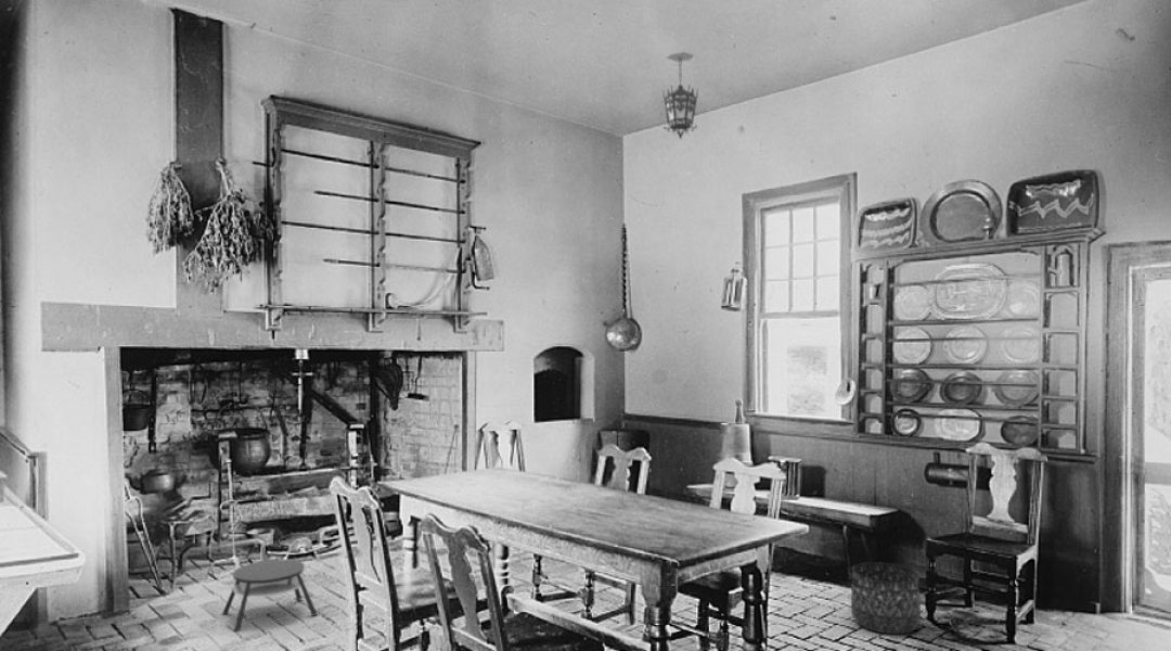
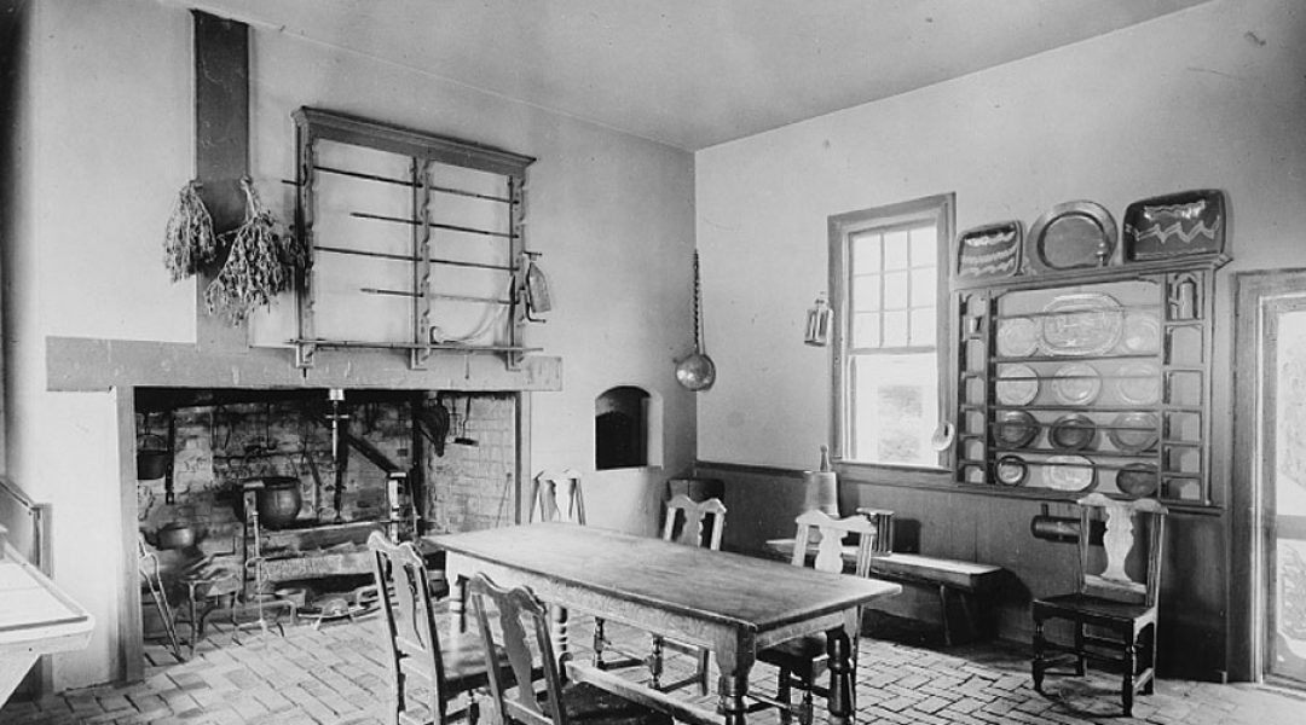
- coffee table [221,558,319,633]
- hanging lantern [661,51,699,140]
- basket [850,561,922,635]
